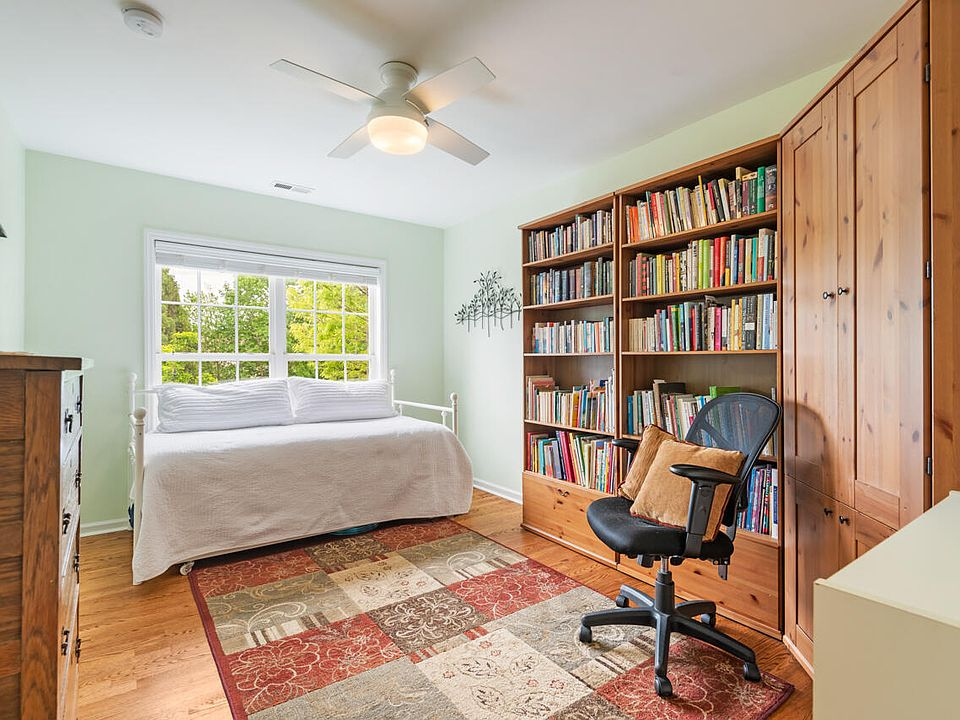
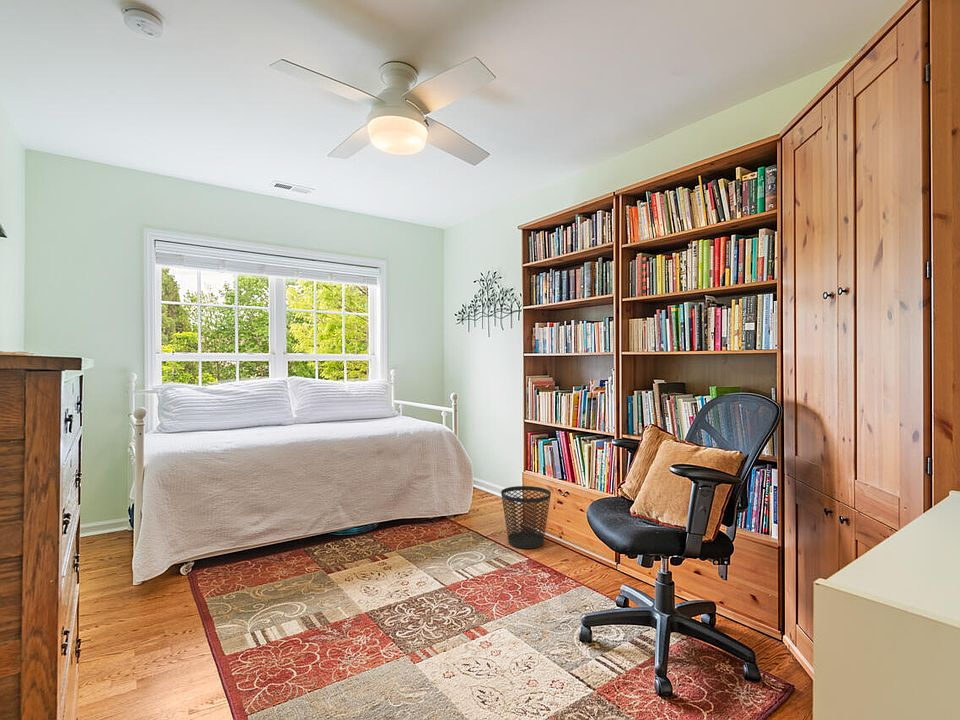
+ wastebasket [500,485,552,550]
